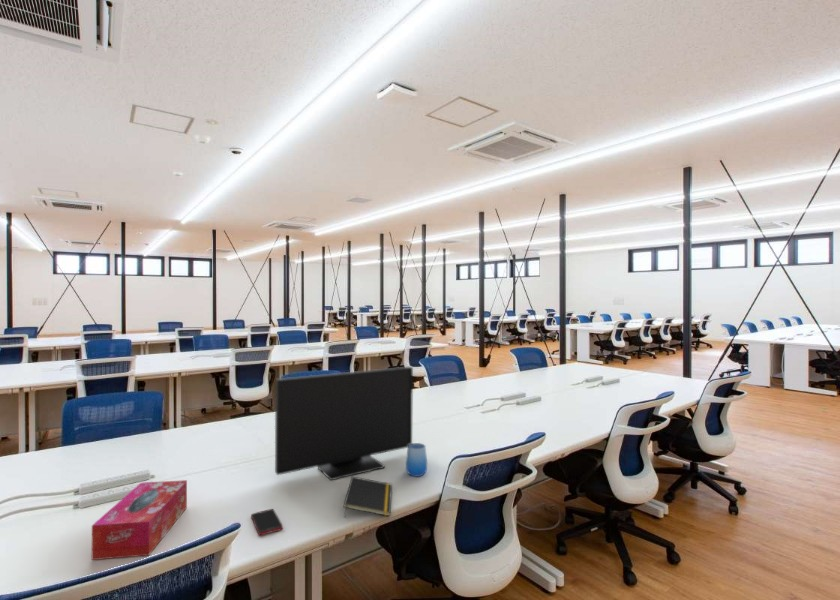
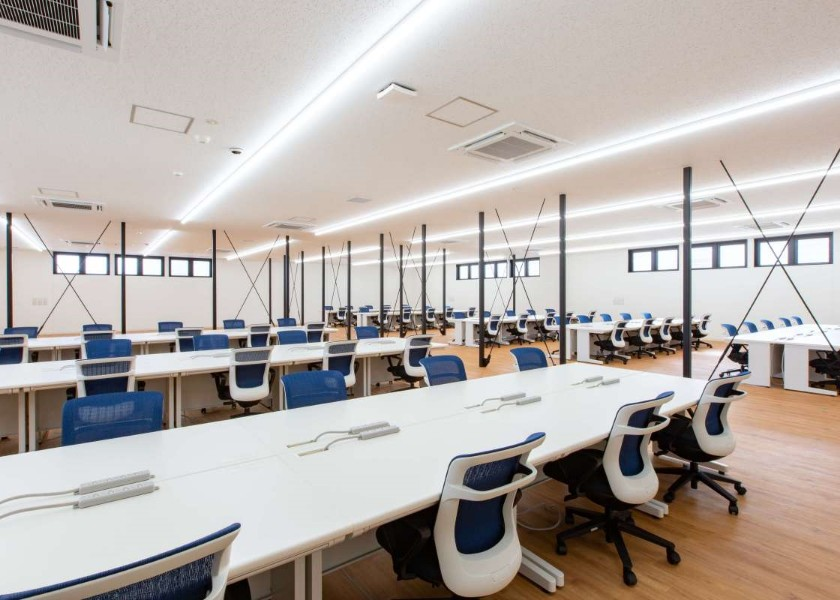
- cup [405,442,428,477]
- tissue box [91,479,188,561]
- computer monitor [274,366,414,481]
- cell phone [250,508,284,536]
- notepad [343,475,393,519]
